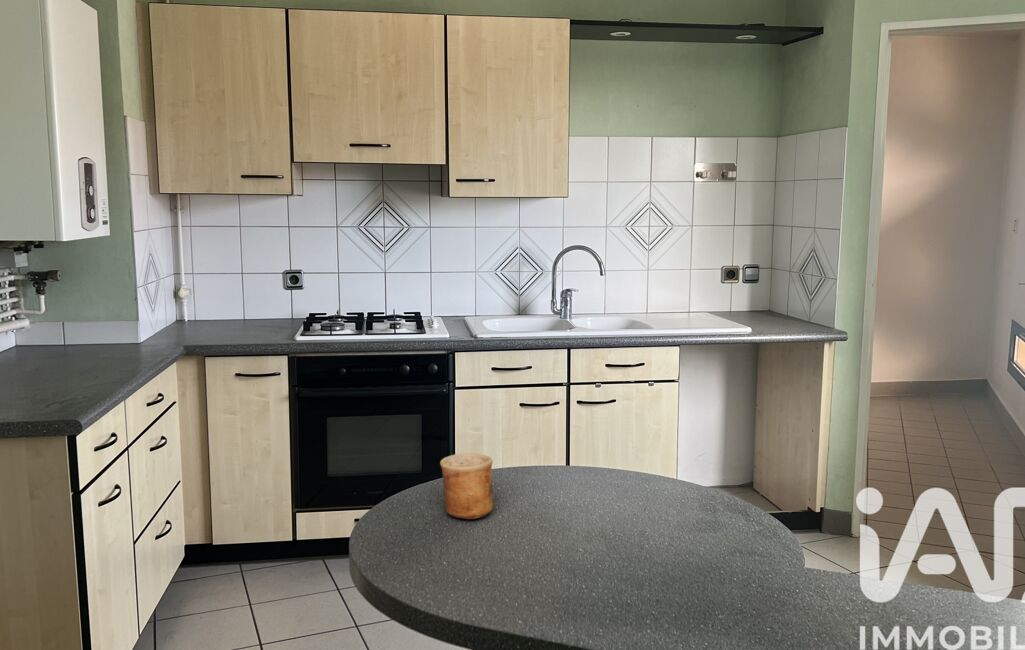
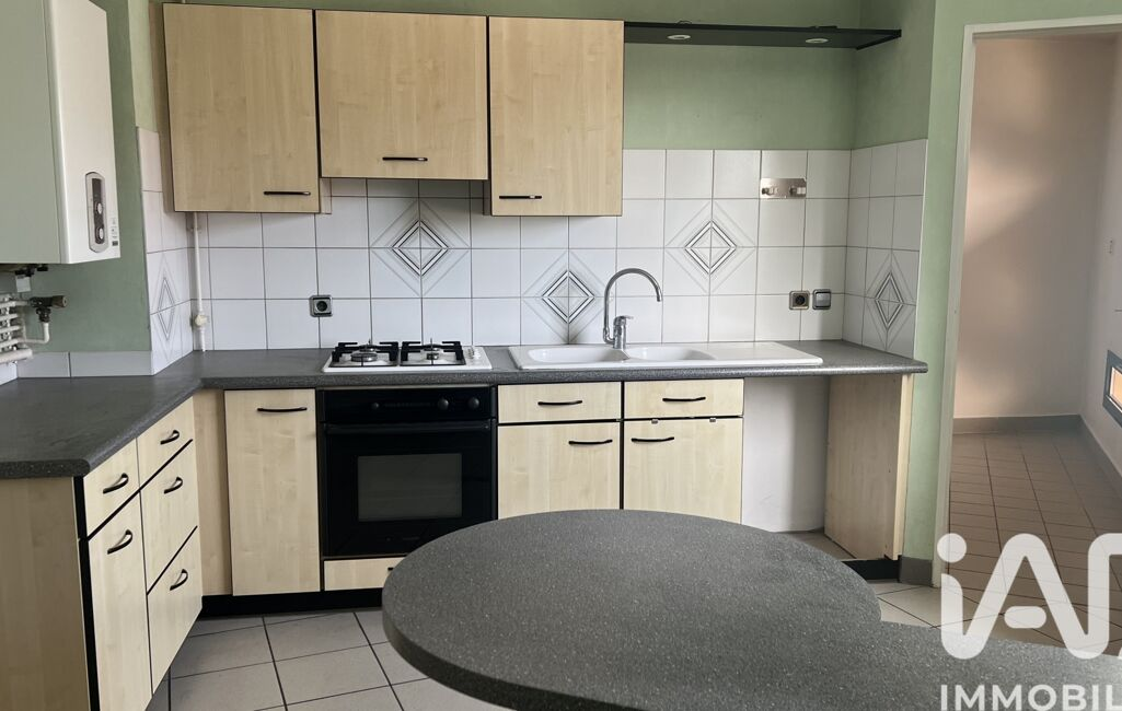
- cup [439,452,494,520]
